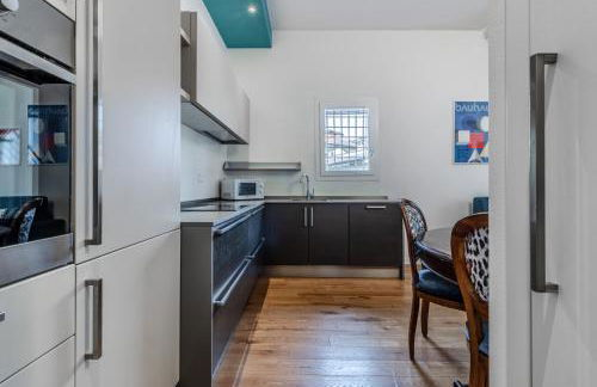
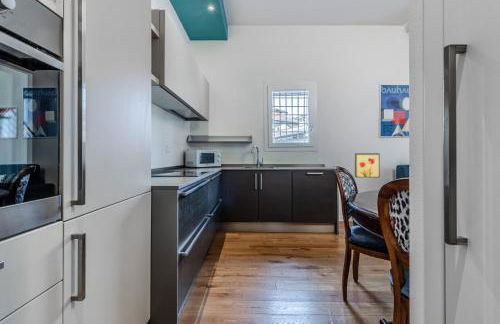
+ wall art [354,152,381,178]
